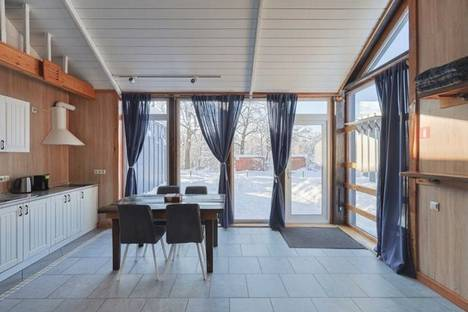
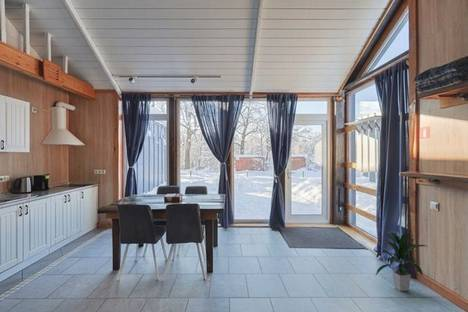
+ indoor plant [375,230,427,292]
